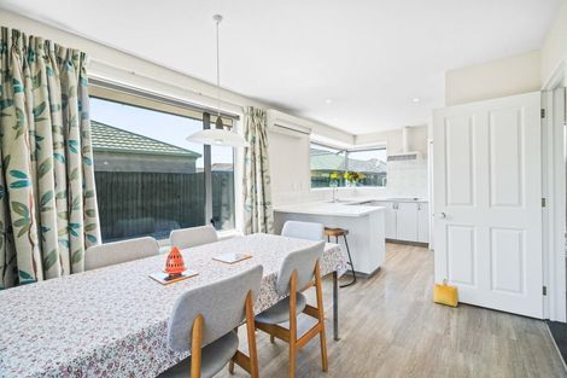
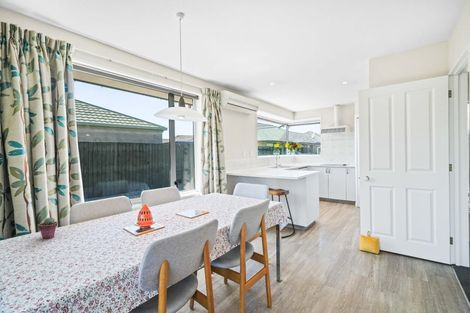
+ potted succulent [37,217,59,240]
